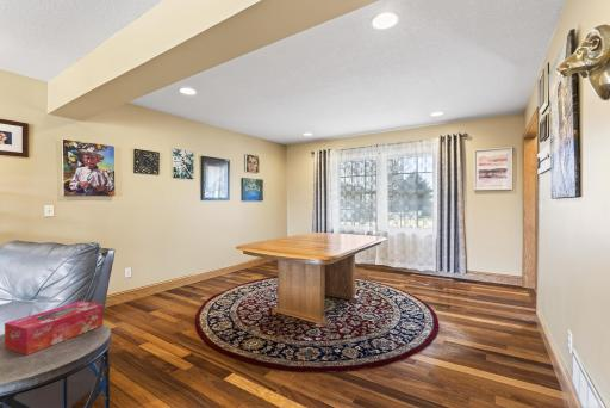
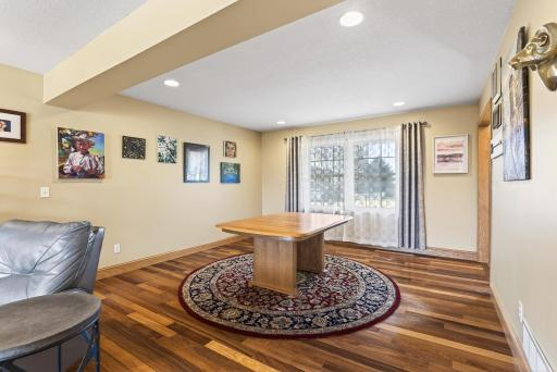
- tissue box [4,299,104,356]
